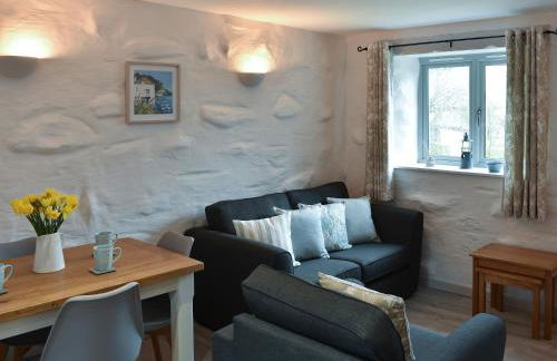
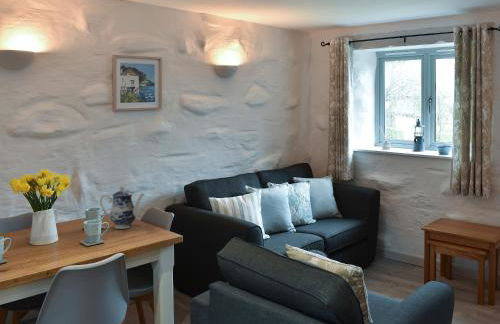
+ teapot [99,185,146,230]
